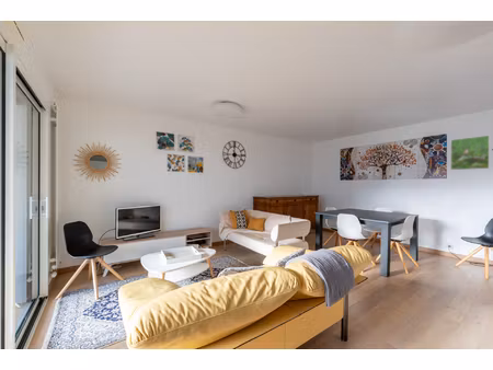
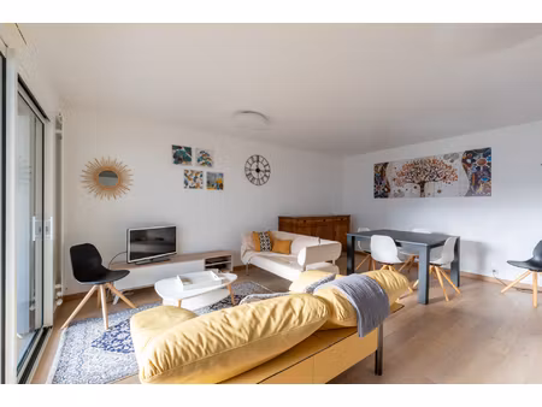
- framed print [449,135,491,171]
